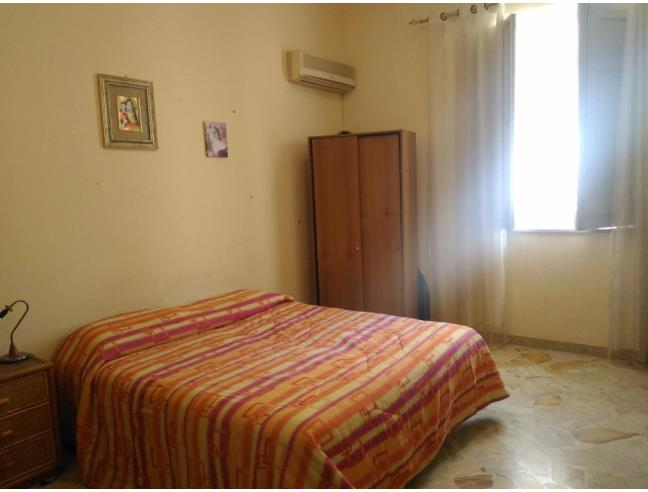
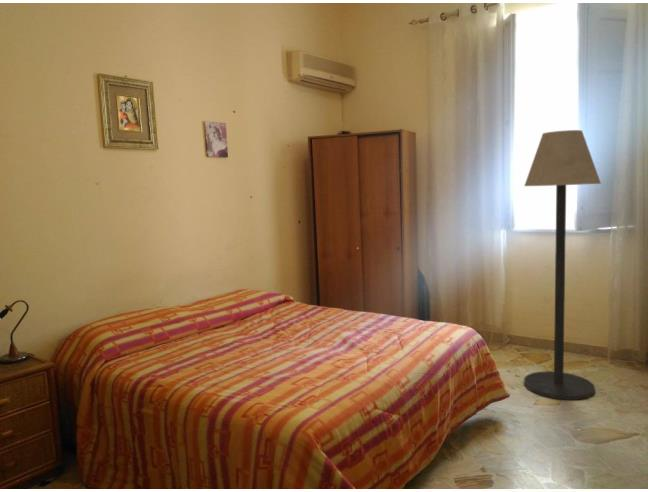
+ floor lamp [523,129,602,401]
